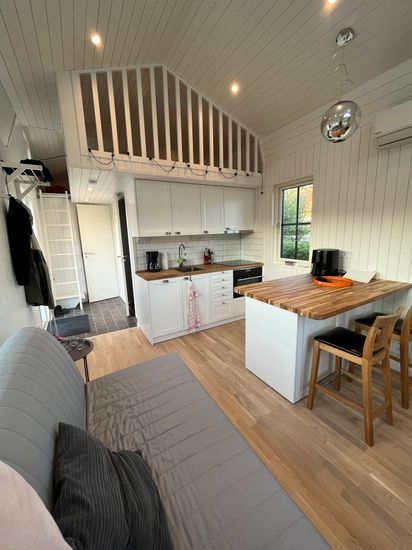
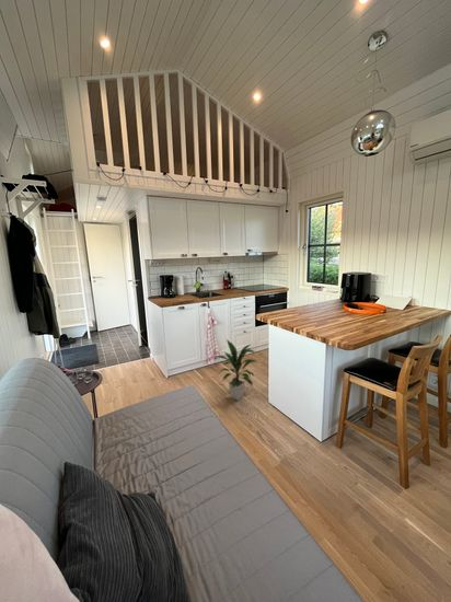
+ indoor plant [213,338,258,401]
